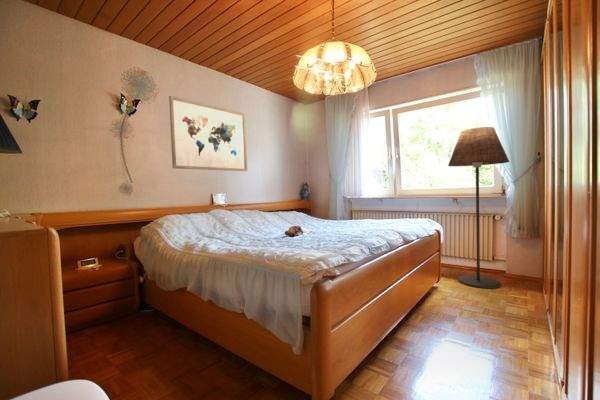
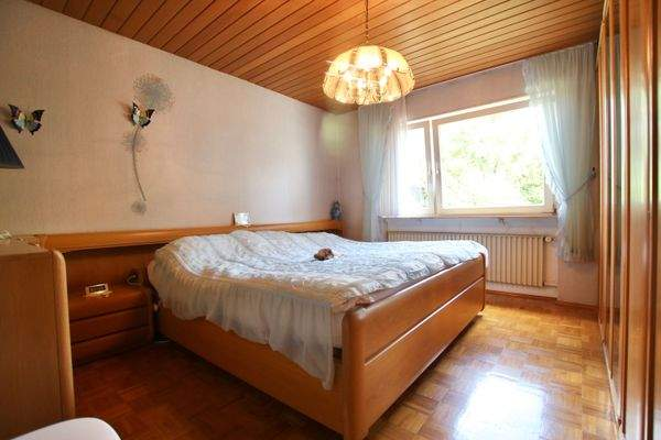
- wall art [168,95,248,172]
- floor lamp [447,126,510,290]
